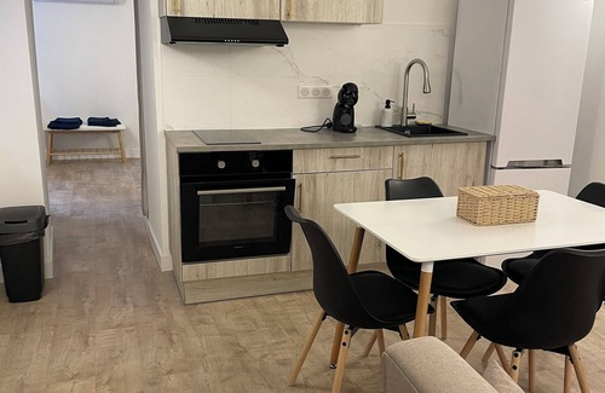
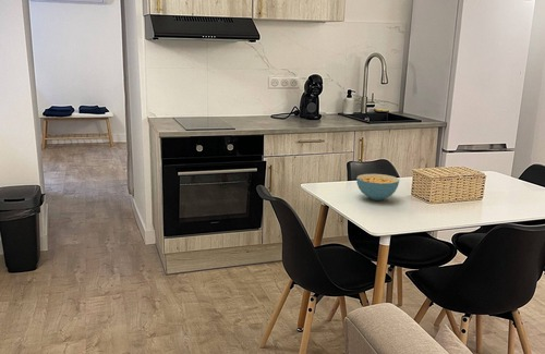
+ cereal bowl [355,173,400,202]
